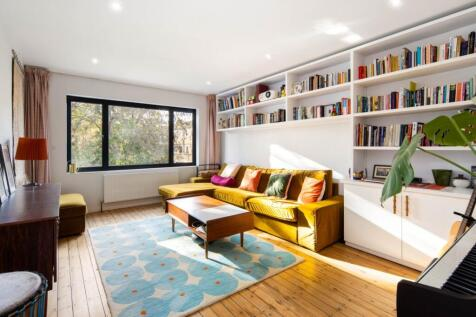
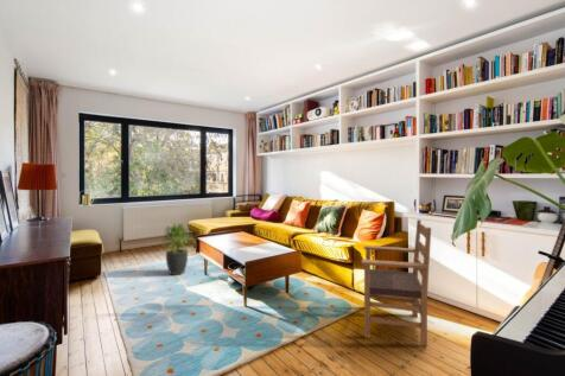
+ potted plant [159,222,196,276]
+ armchair [361,218,432,346]
